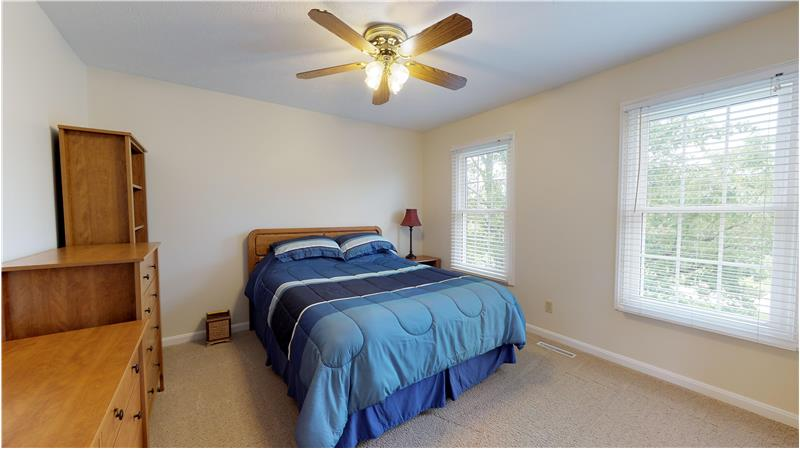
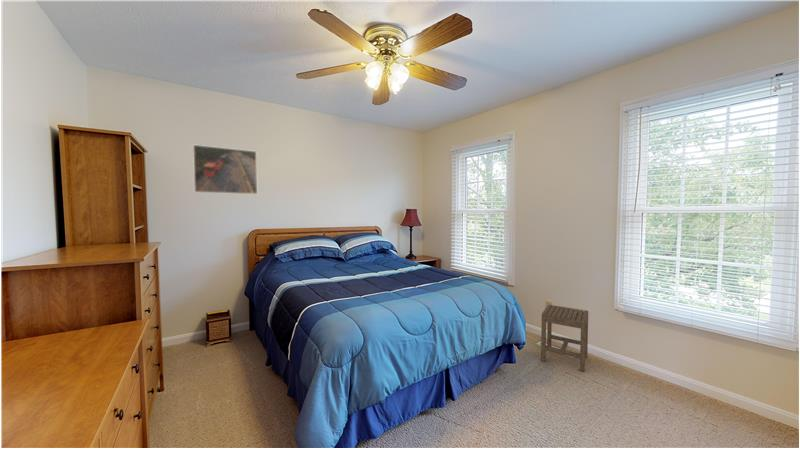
+ stool [540,304,589,372]
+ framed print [192,144,258,195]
